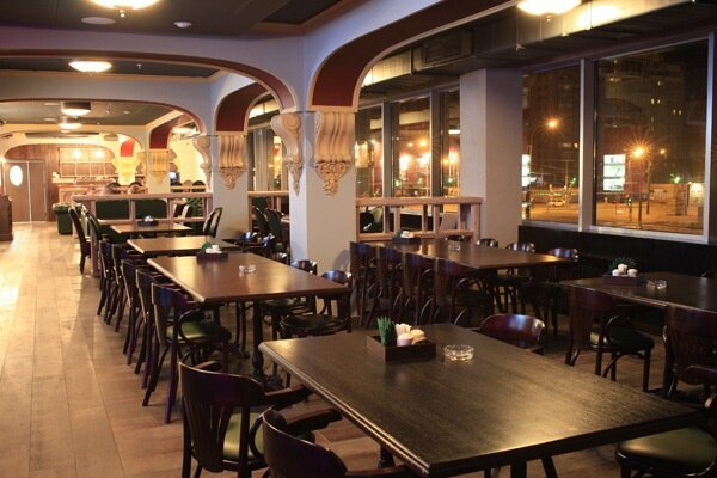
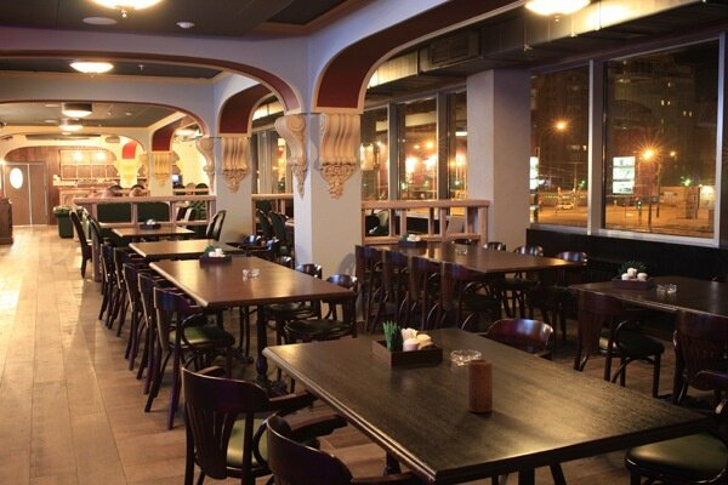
+ candle [466,358,494,413]
